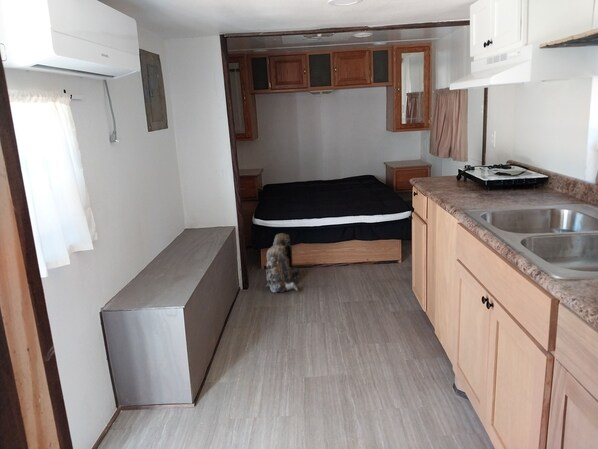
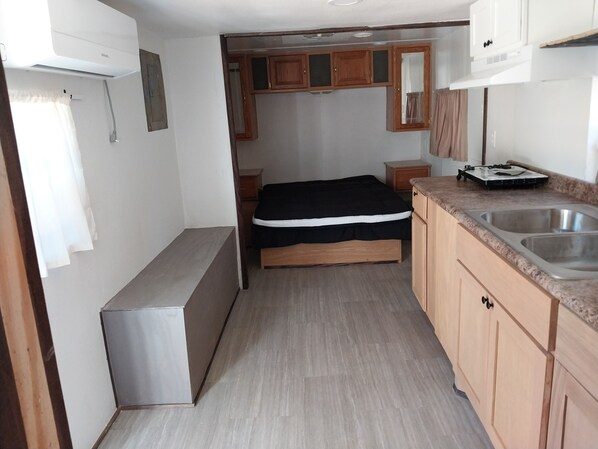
- backpack [264,232,301,293]
